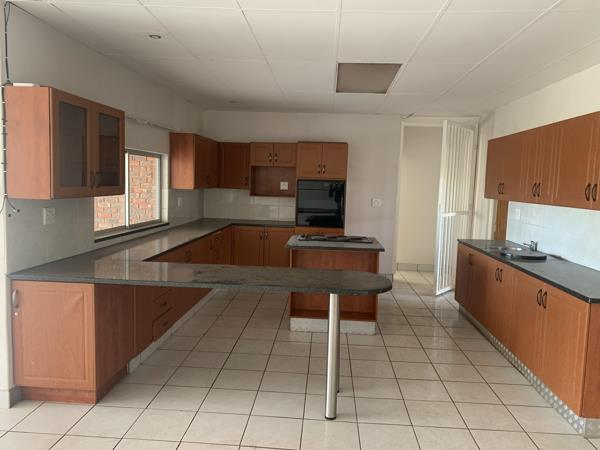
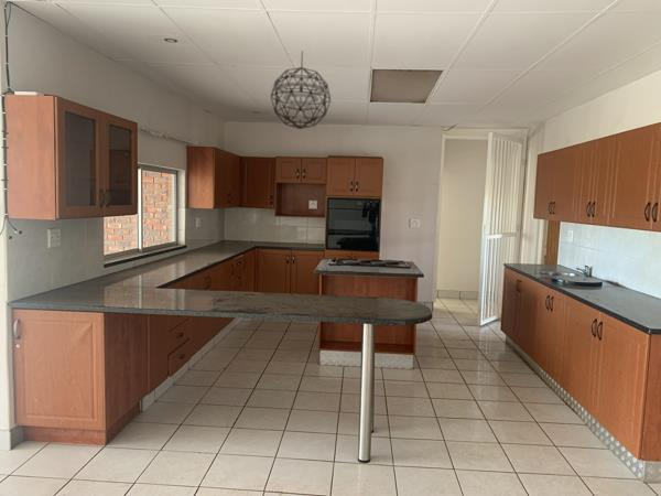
+ pendant light [270,50,332,130]
